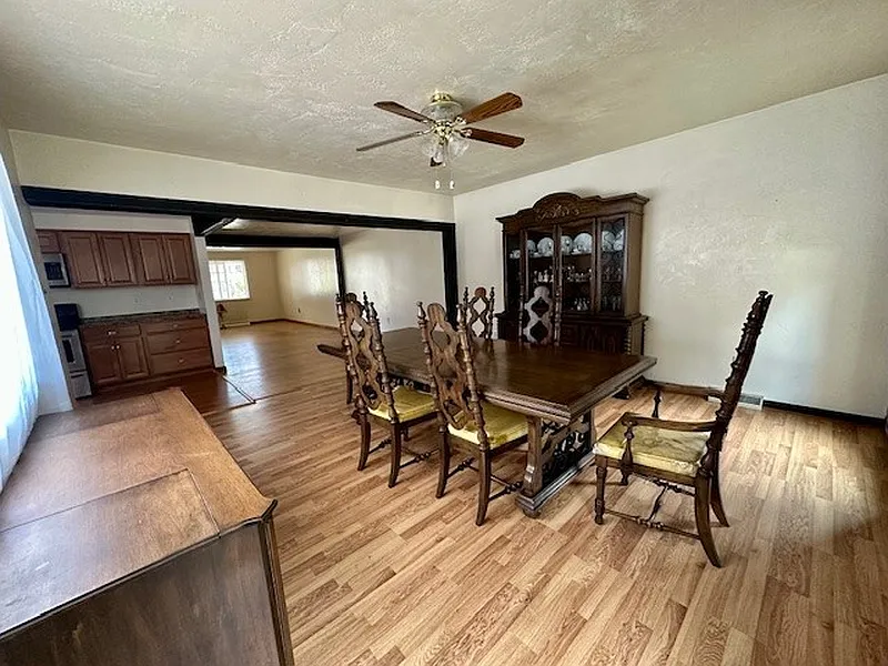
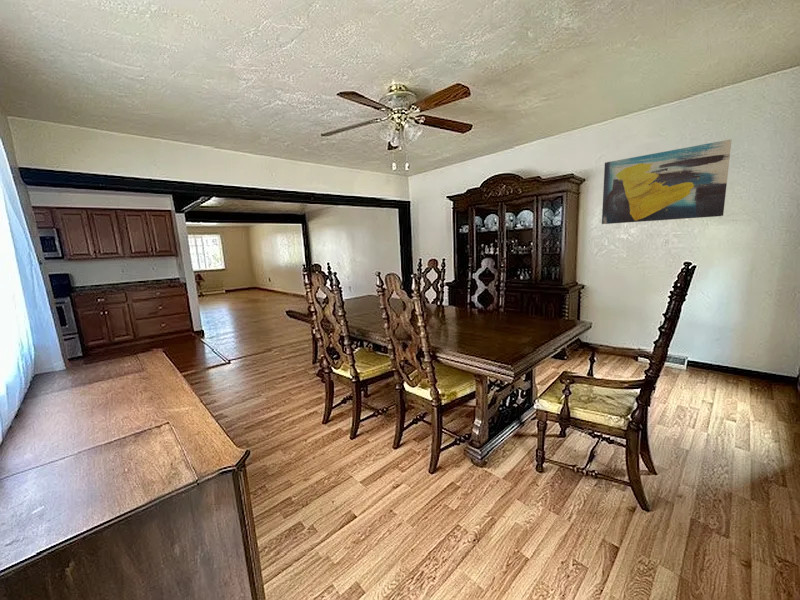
+ wall art [601,139,732,225]
